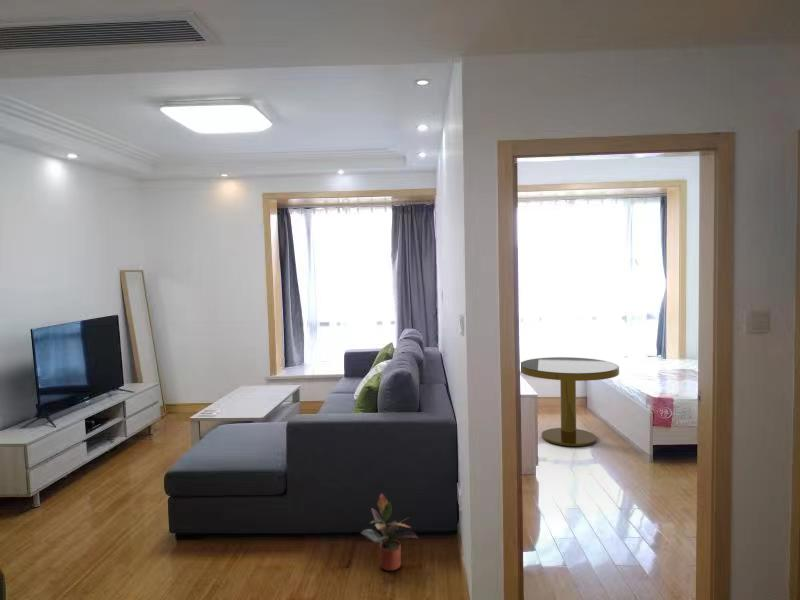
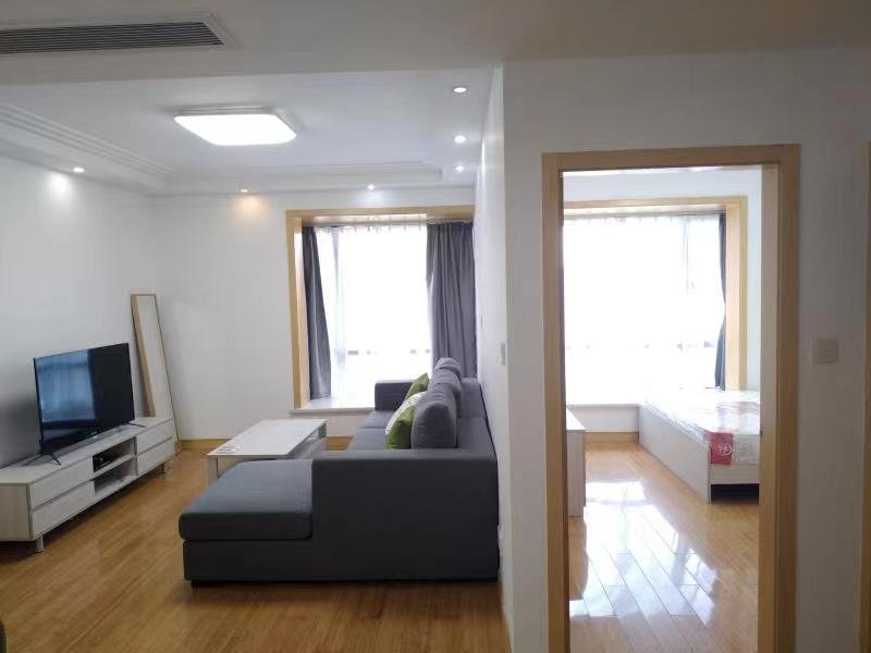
- side table [520,356,620,447]
- potted plant [359,492,419,572]
